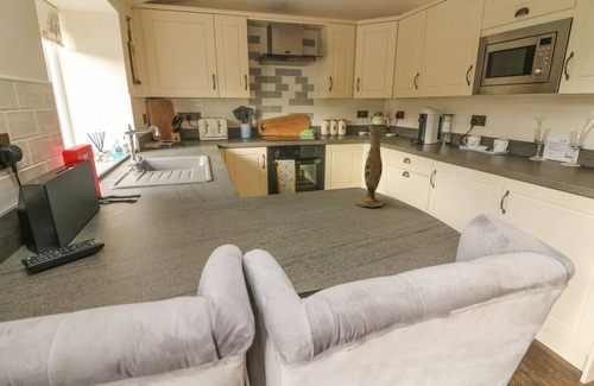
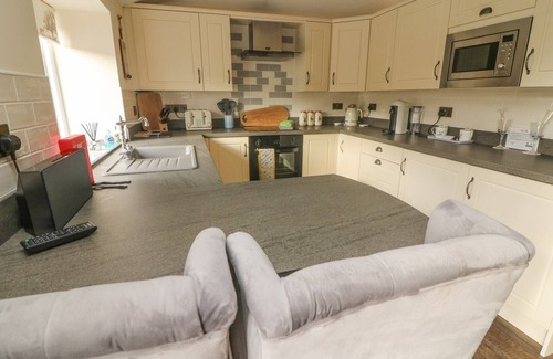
- vase [355,122,388,208]
